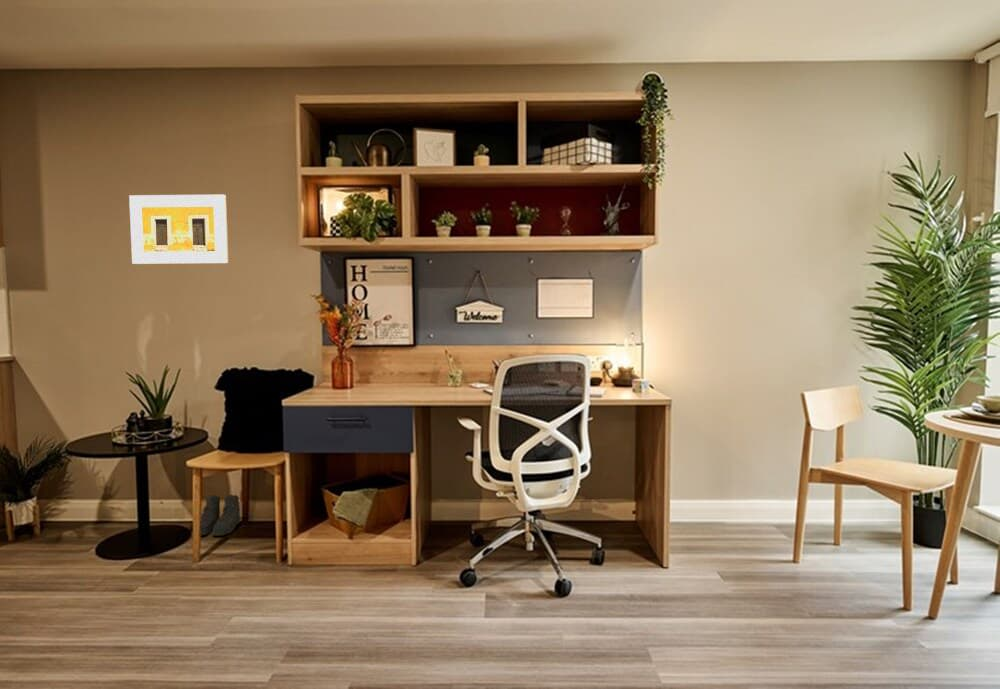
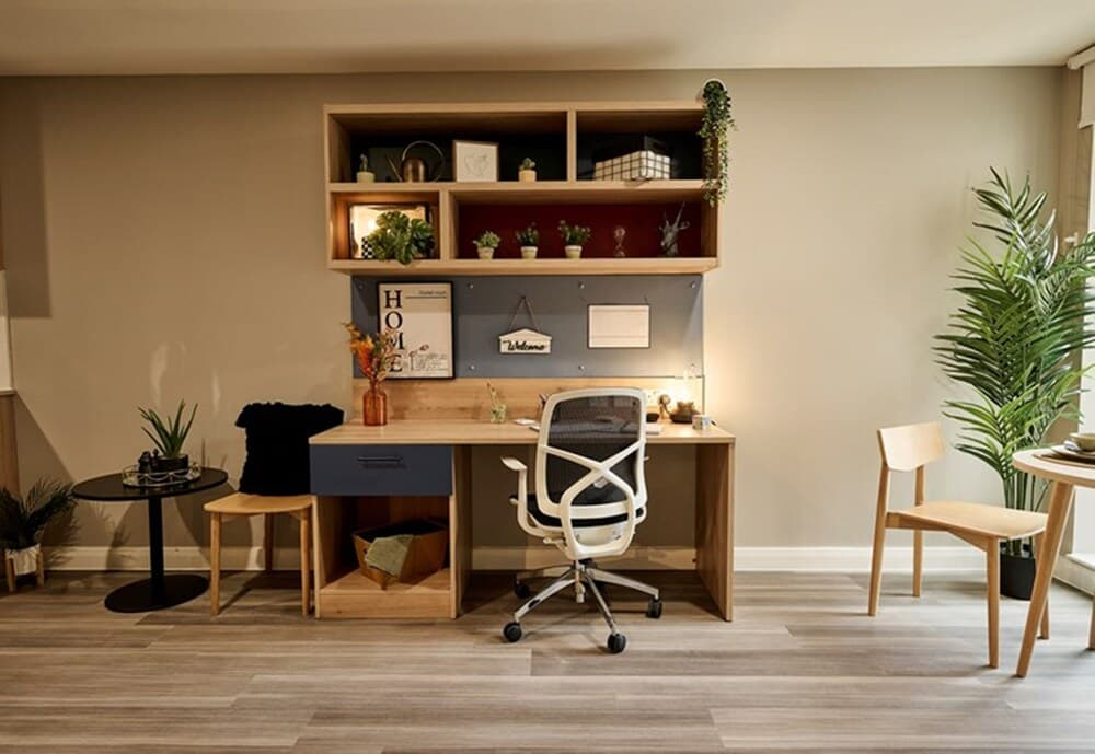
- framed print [128,194,229,265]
- boots [200,493,241,537]
